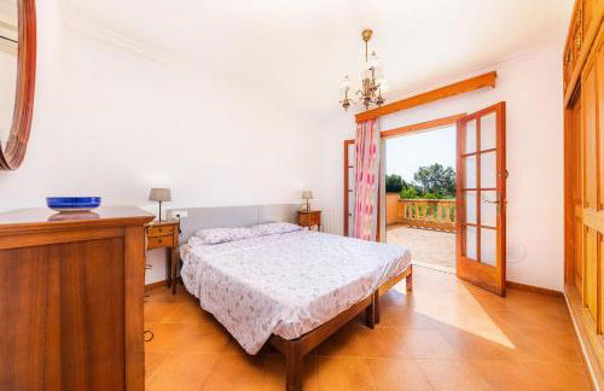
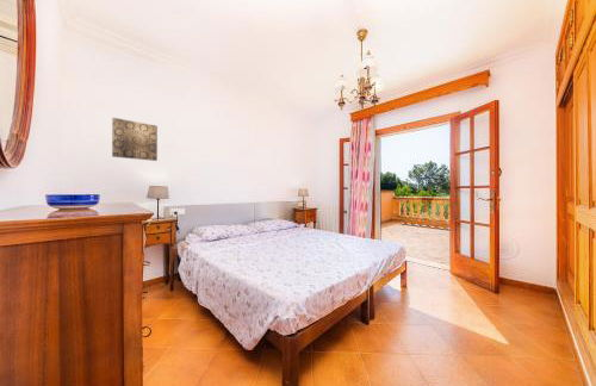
+ wall art [111,117,159,162]
